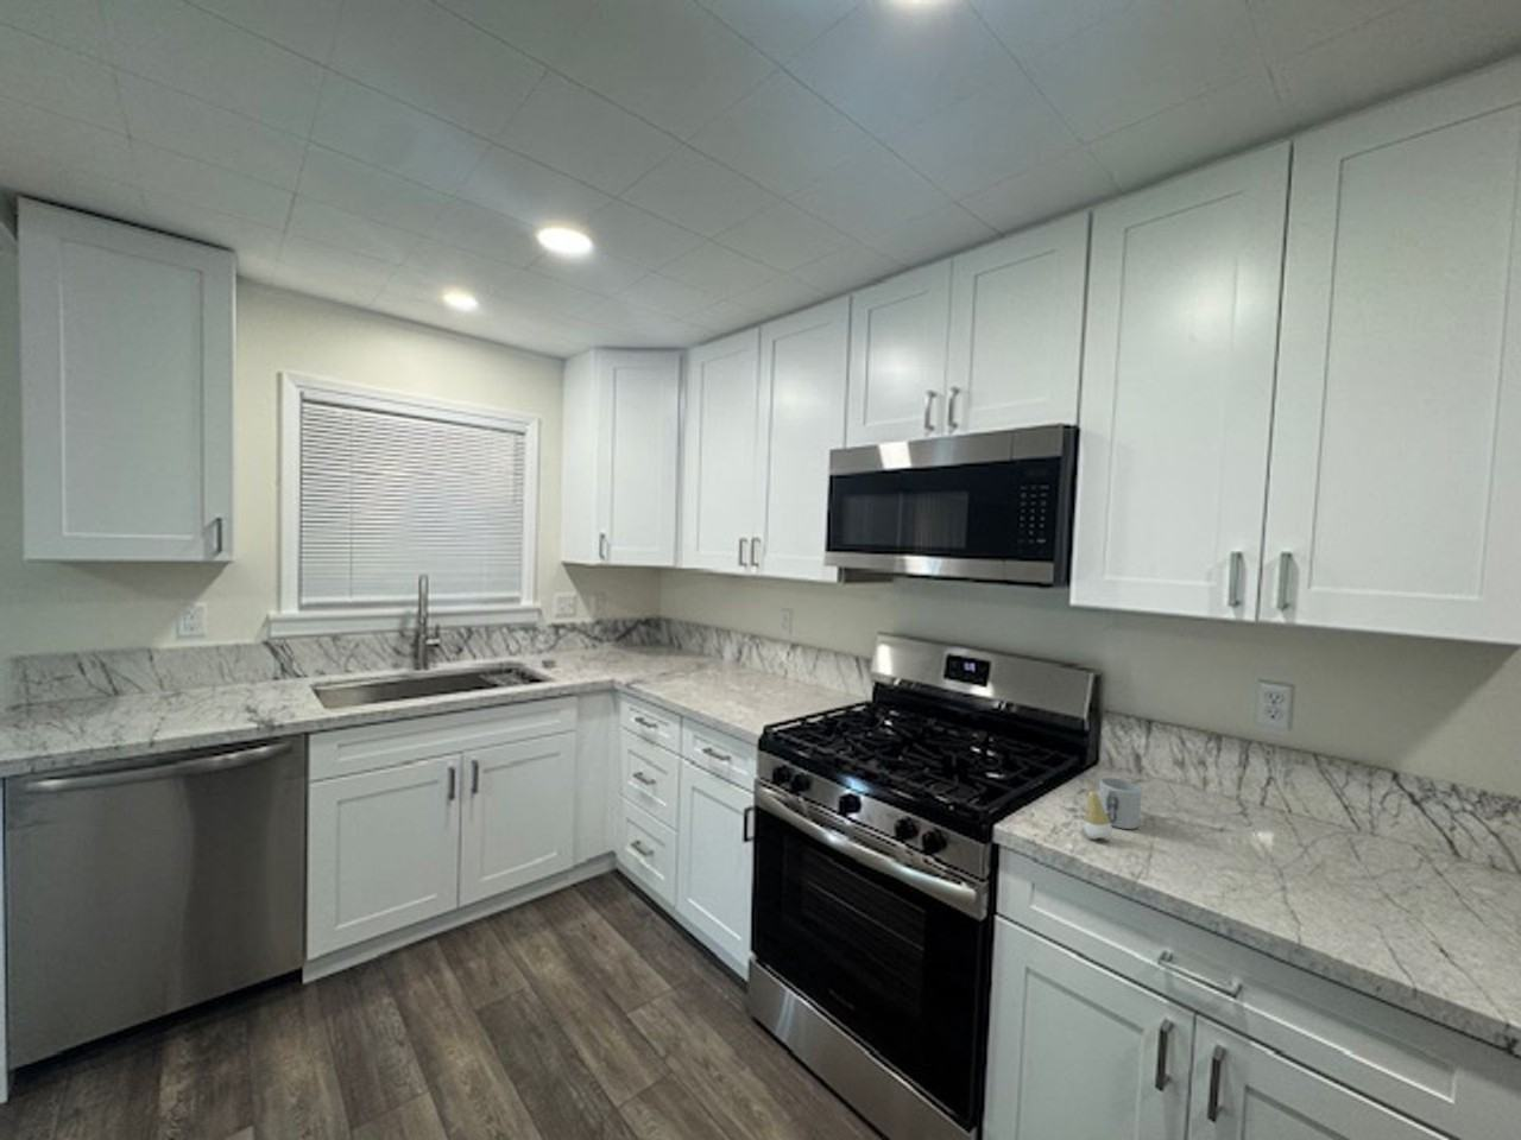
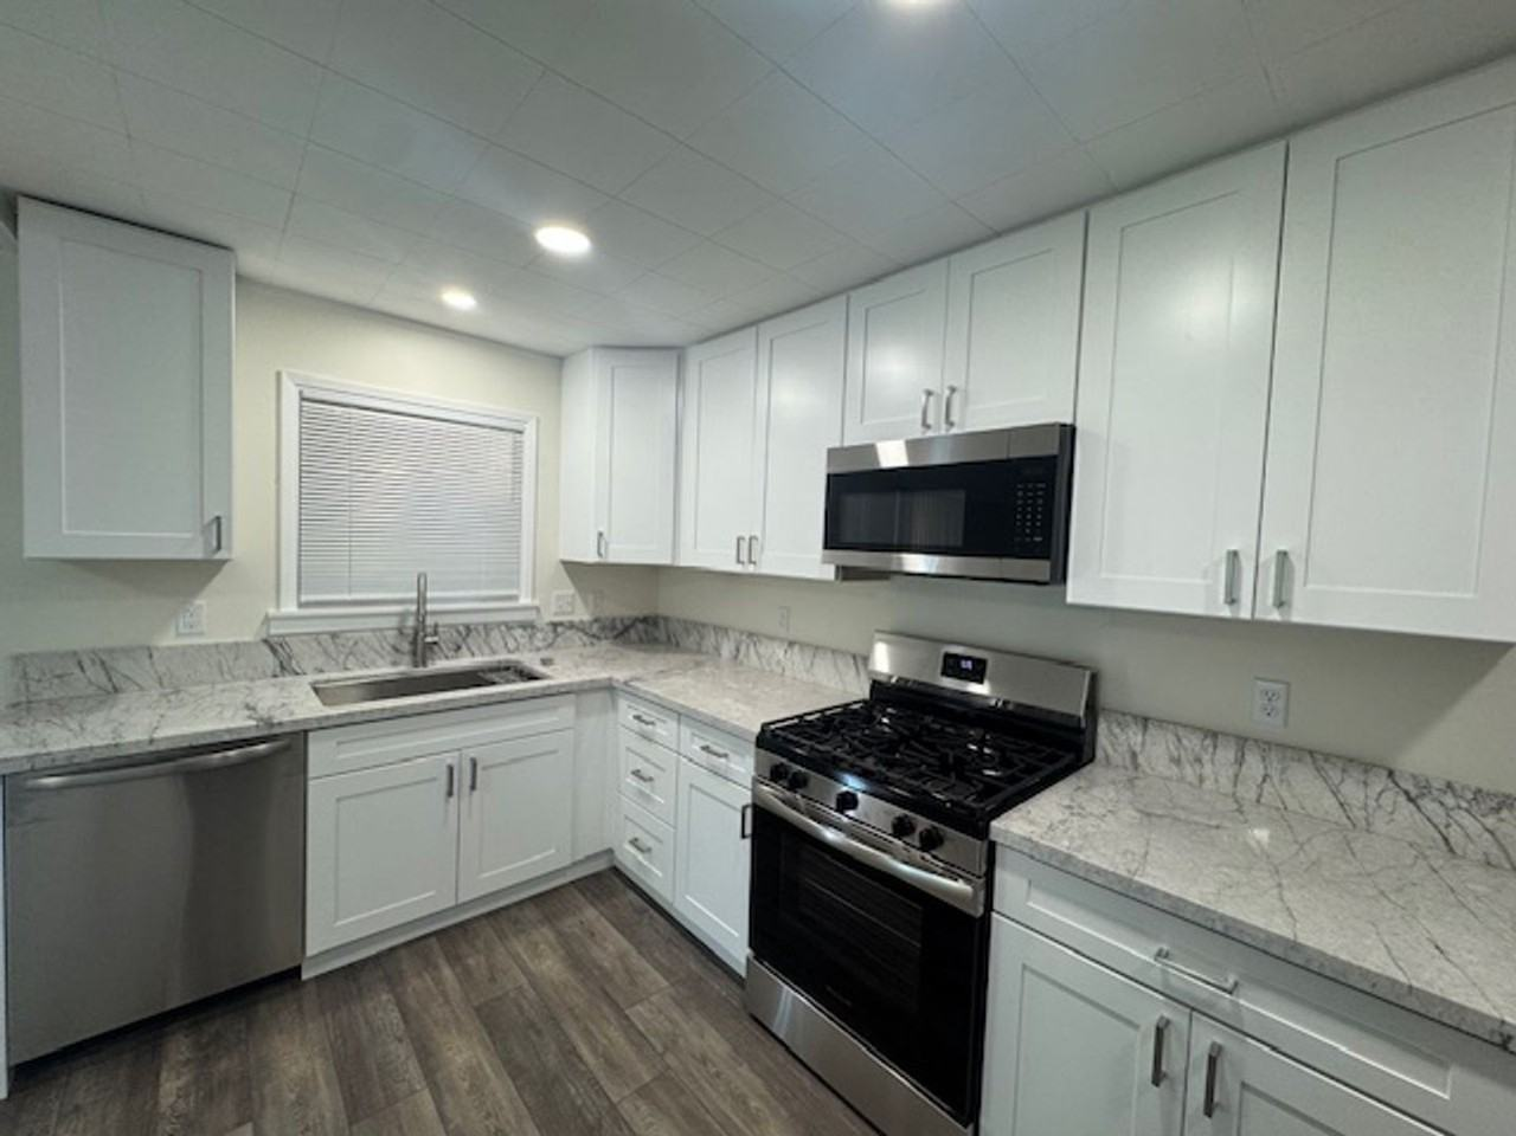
- tooth [1083,789,1114,842]
- mug [1098,777,1143,830]
